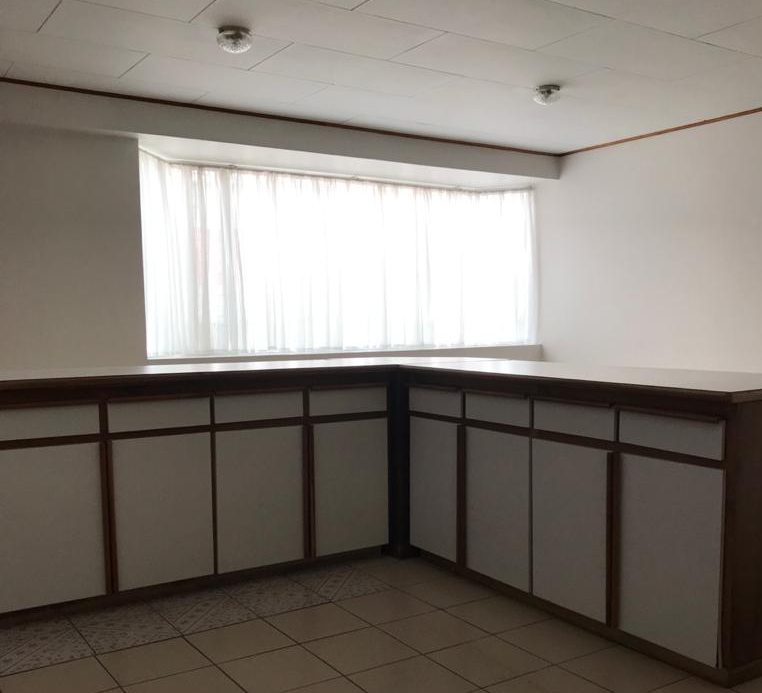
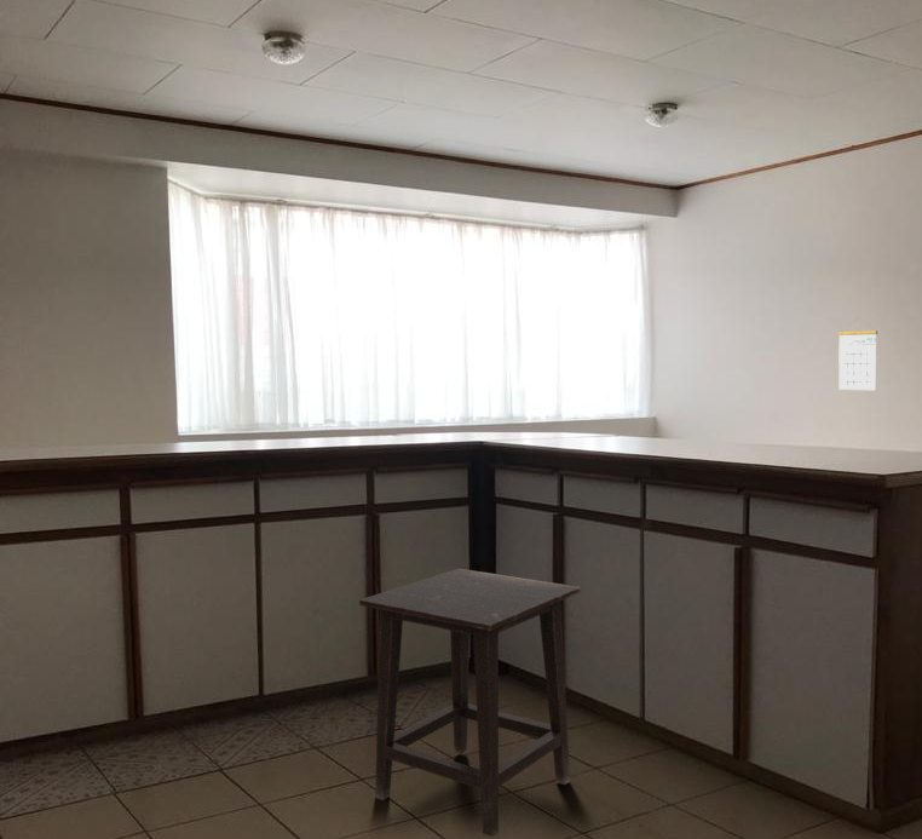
+ calendar [837,316,878,391]
+ side table [358,568,582,838]
